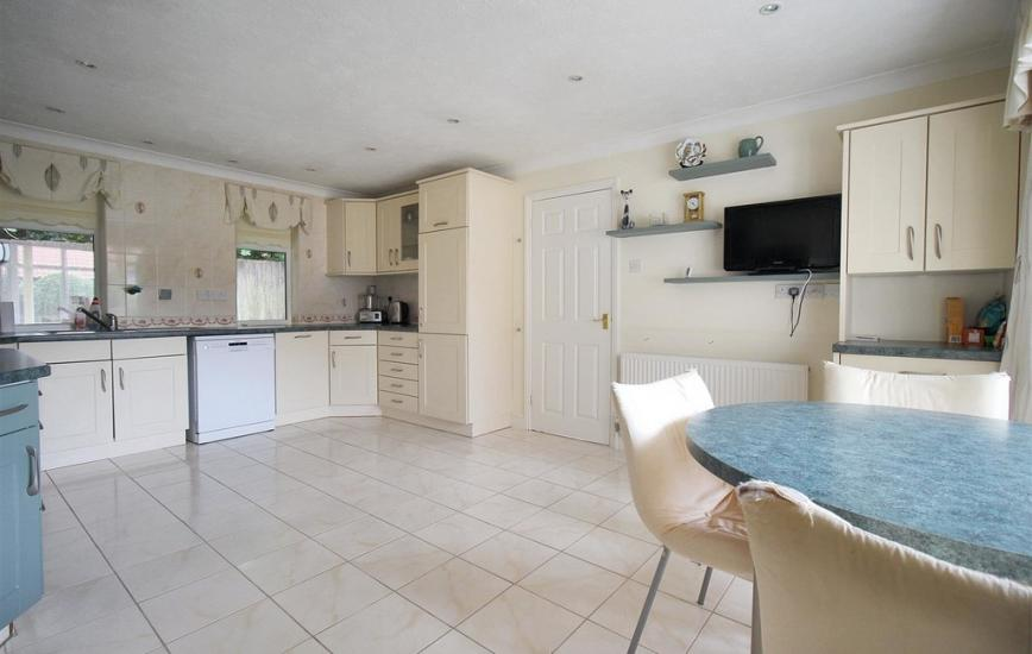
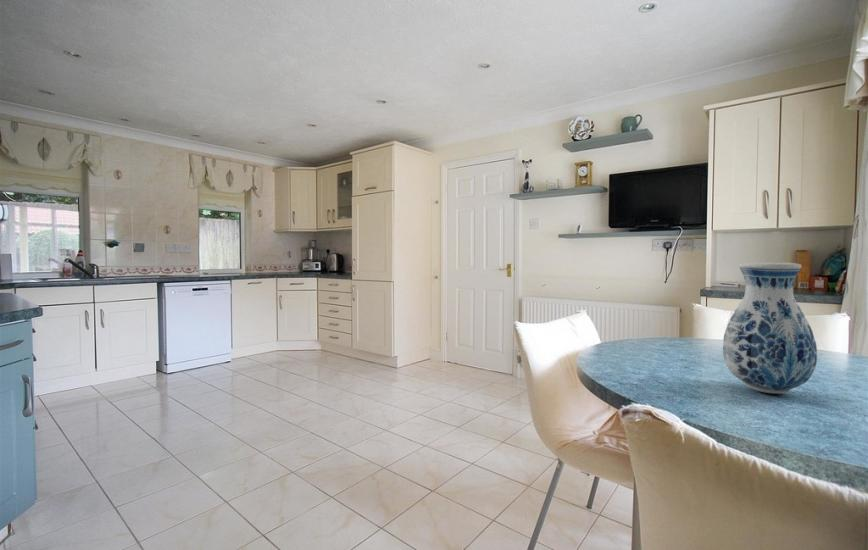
+ vase [722,262,818,395]
